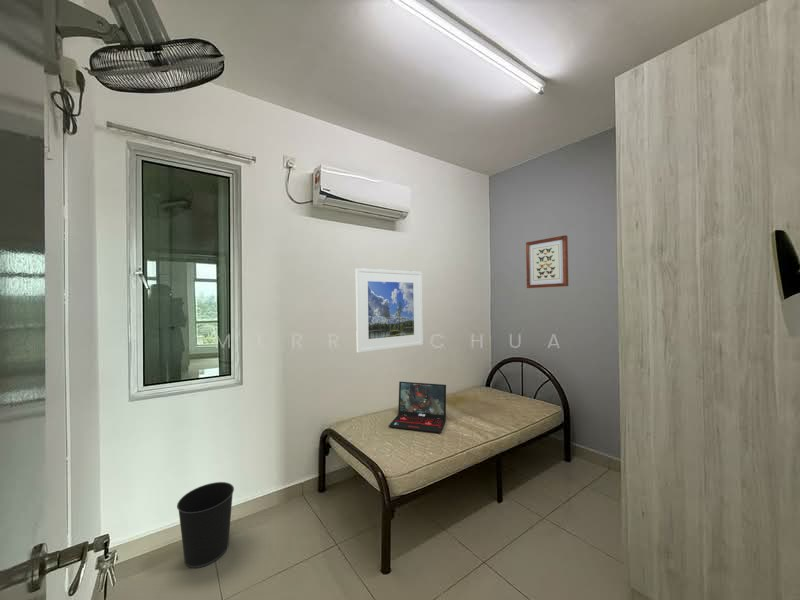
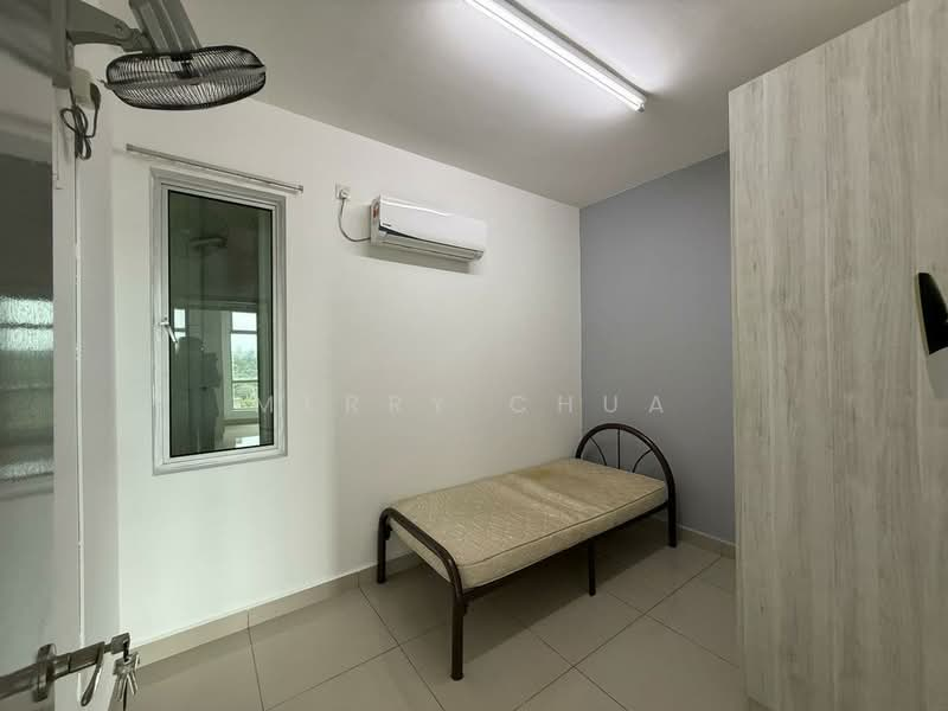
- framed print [355,267,424,354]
- laptop [387,381,447,434]
- wastebasket [176,481,235,569]
- wall art [525,234,569,289]
